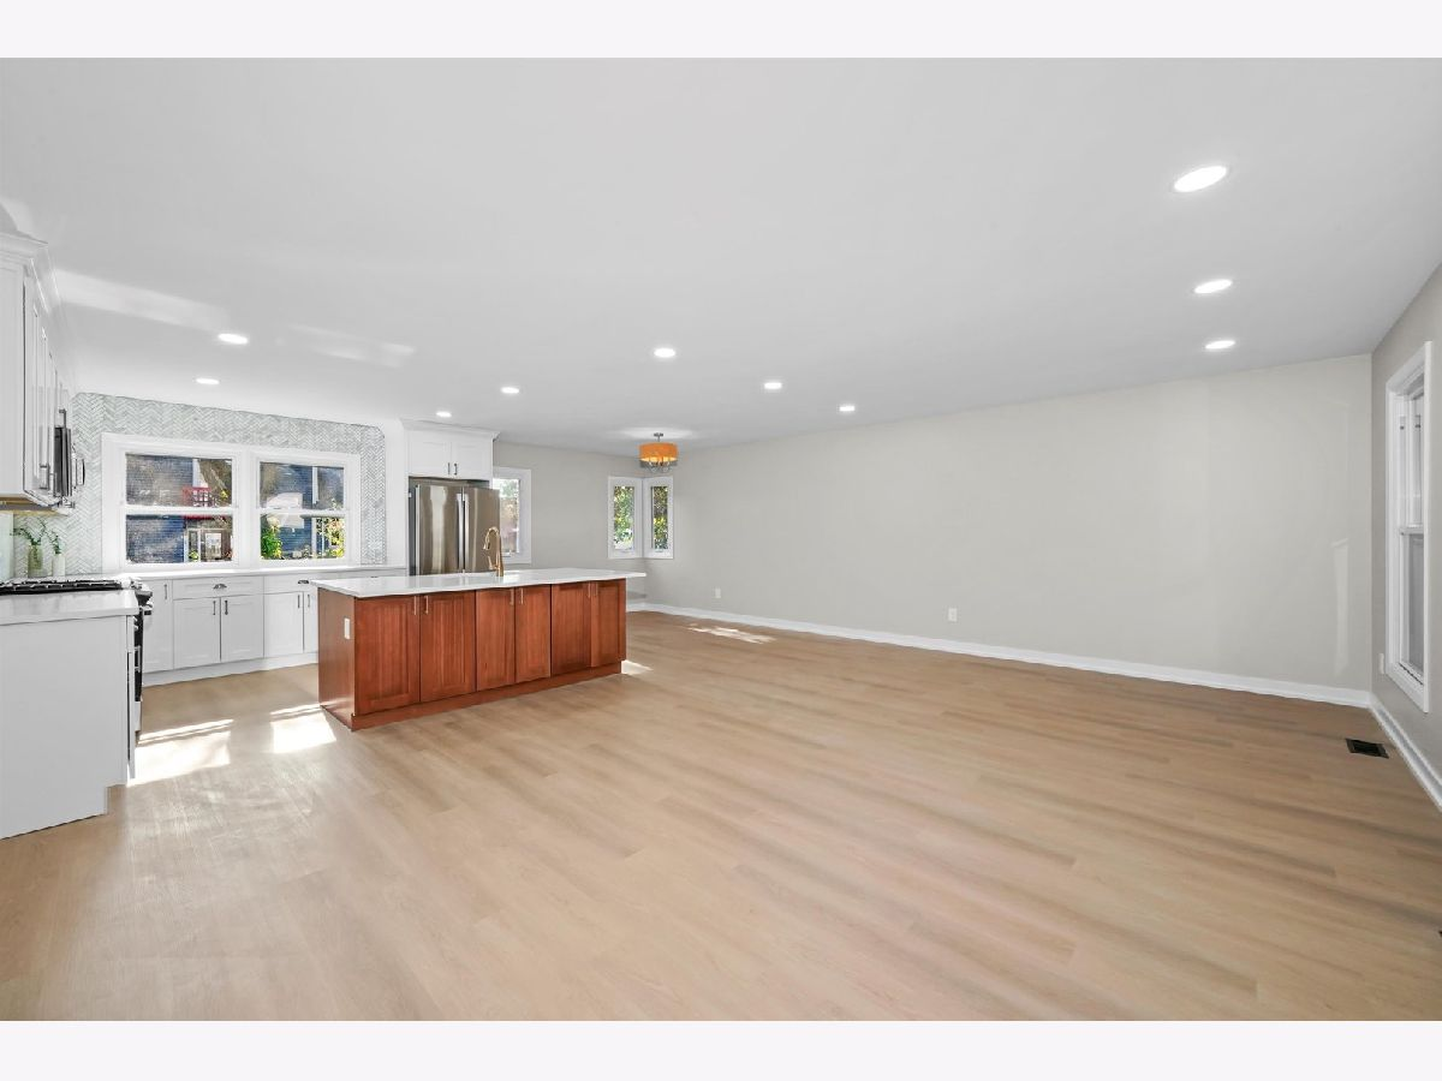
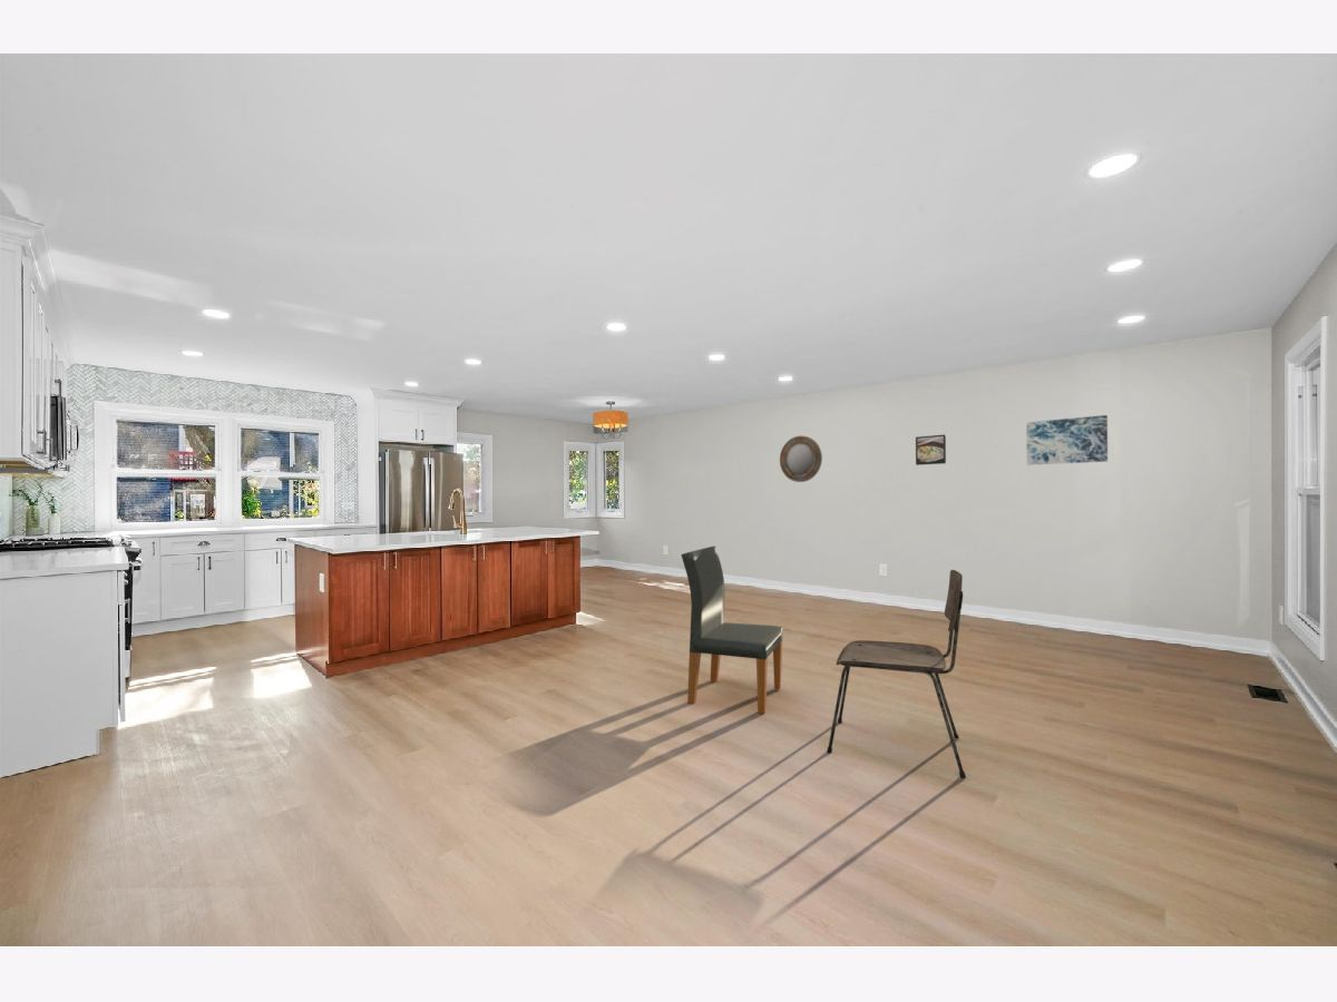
+ wall art [1025,414,1109,466]
+ home mirror [779,435,823,483]
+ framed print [915,433,947,466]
+ dining chair [680,544,783,715]
+ dining chair [826,569,967,779]
